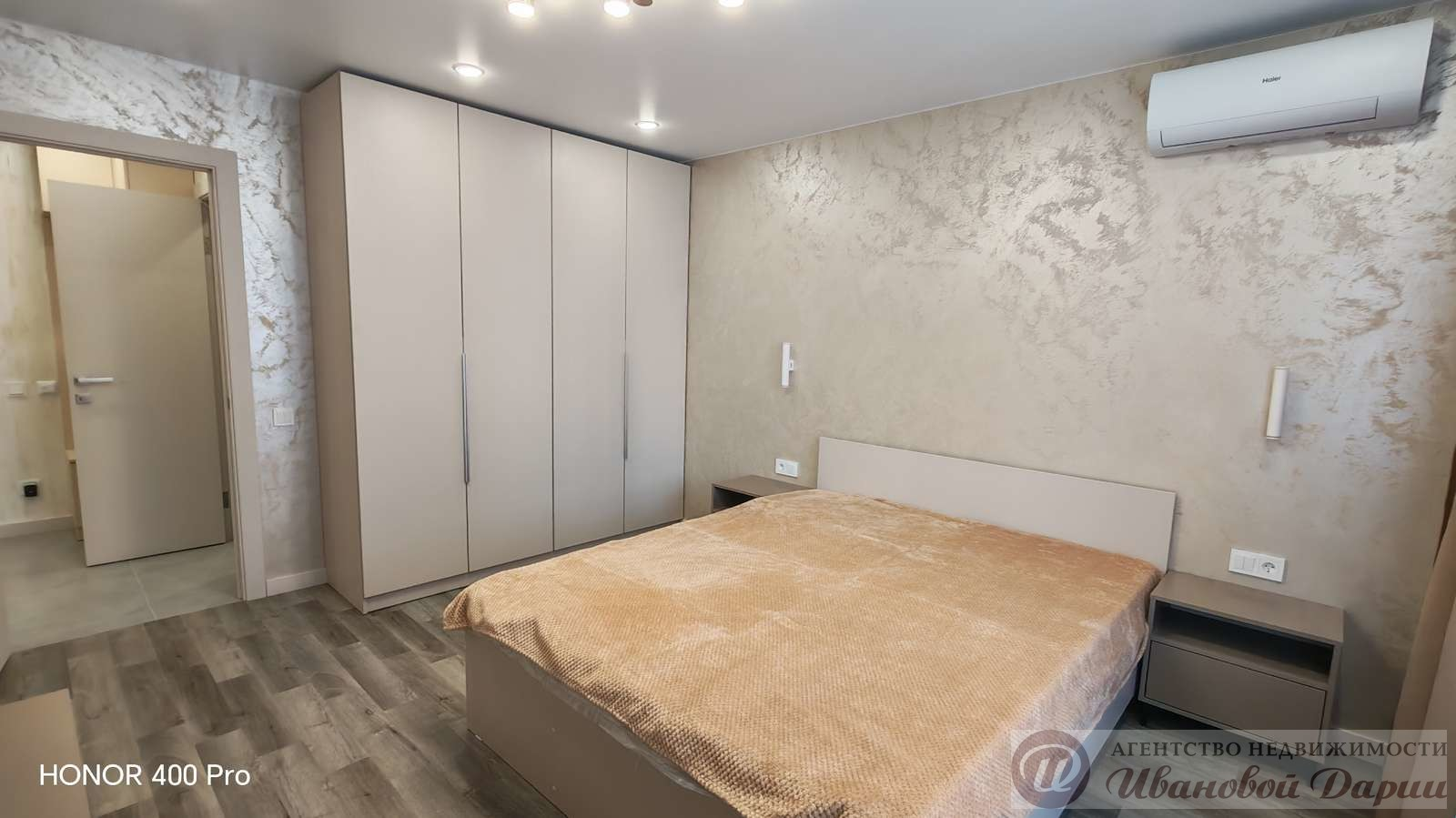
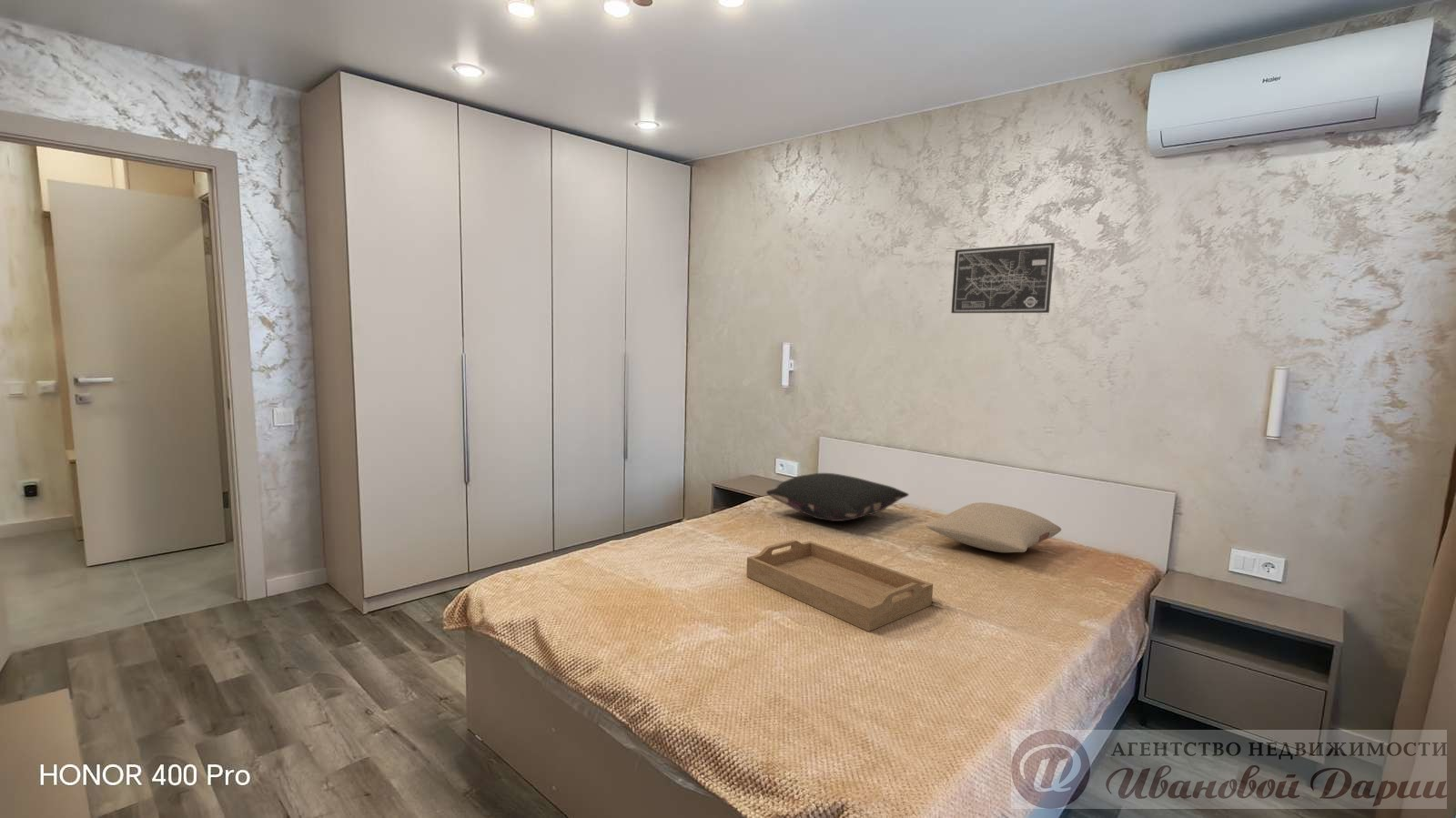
+ pillow [925,501,1062,553]
+ serving tray [745,540,934,632]
+ pillow [765,472,910,522]
+ wall art [950,242,1056,314]
